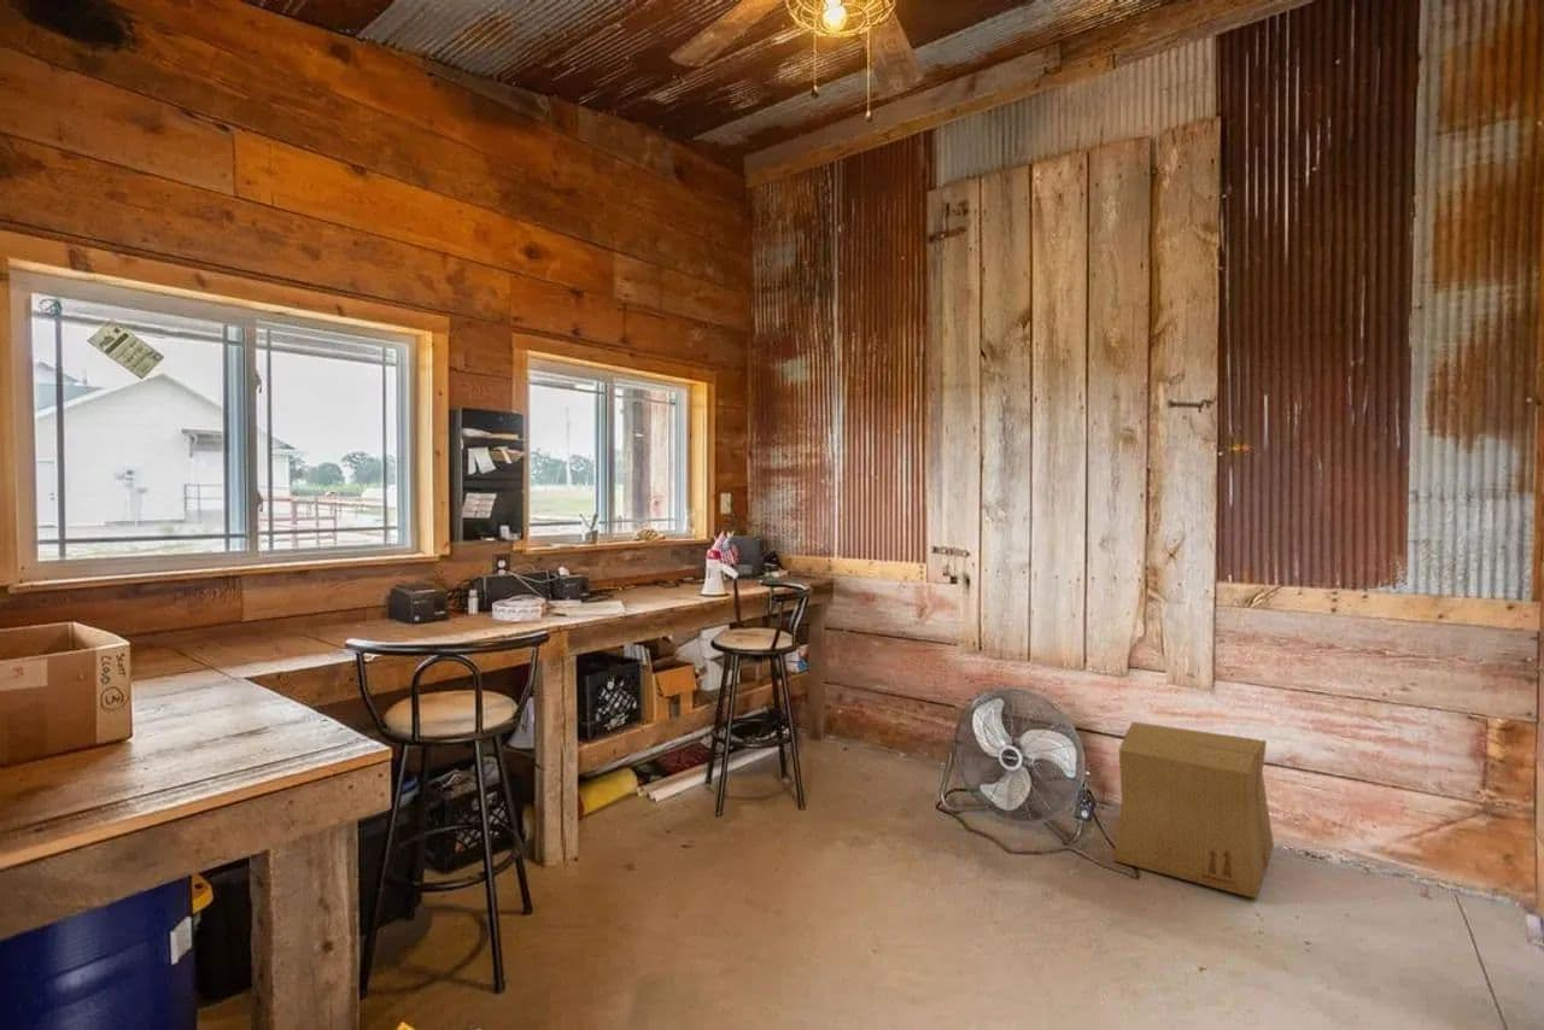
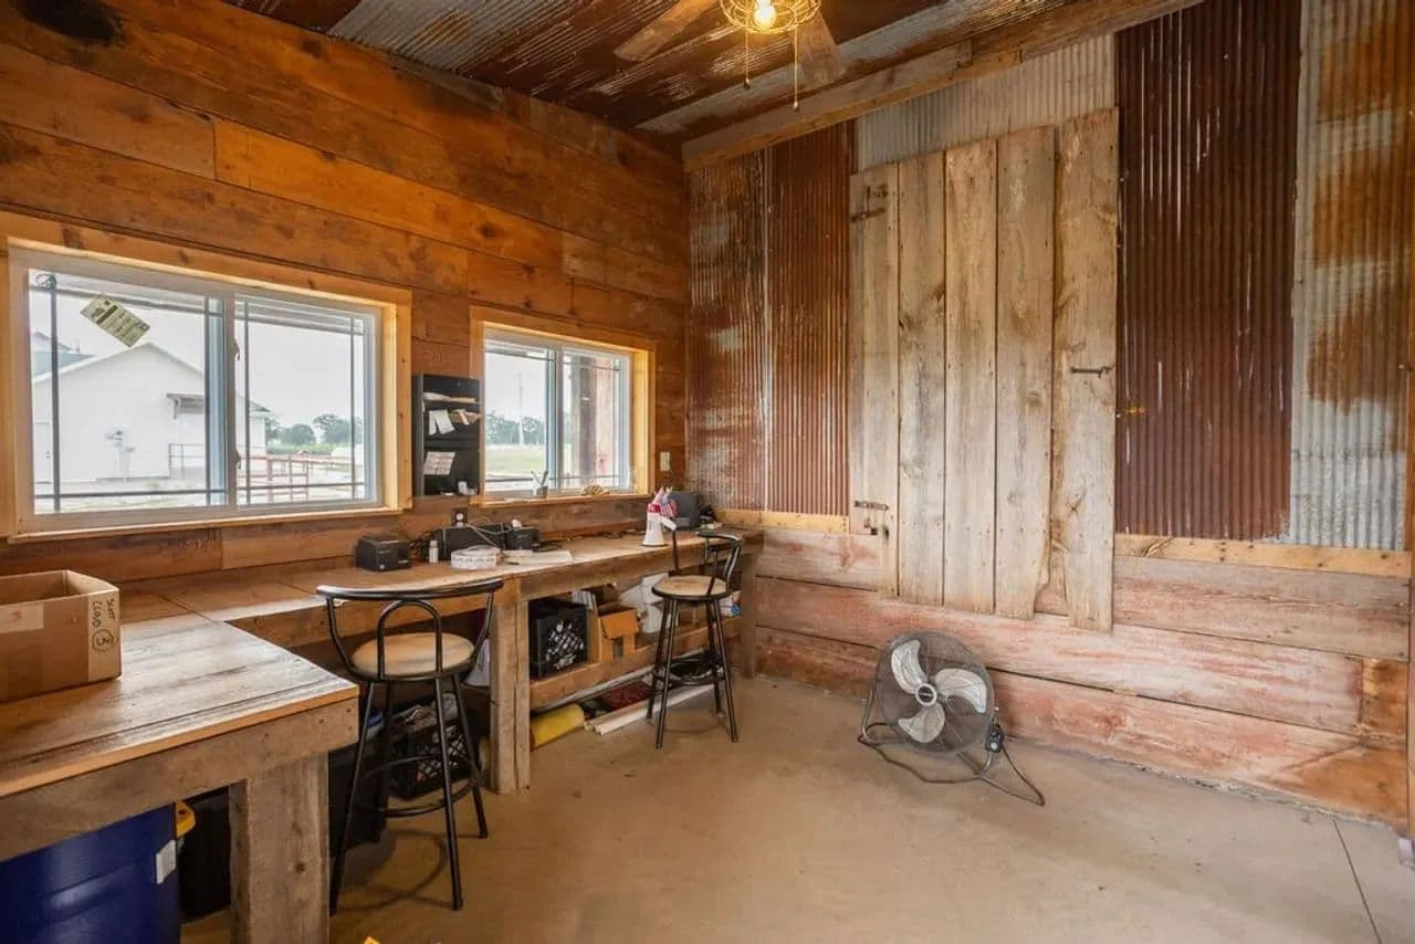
- cardboard box [1112,721,1275,900]
